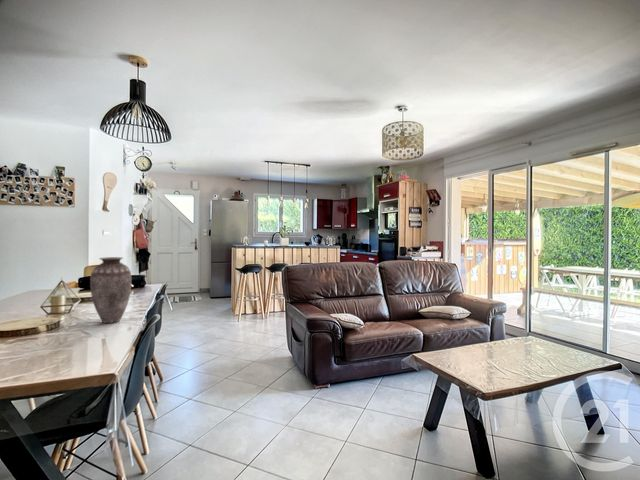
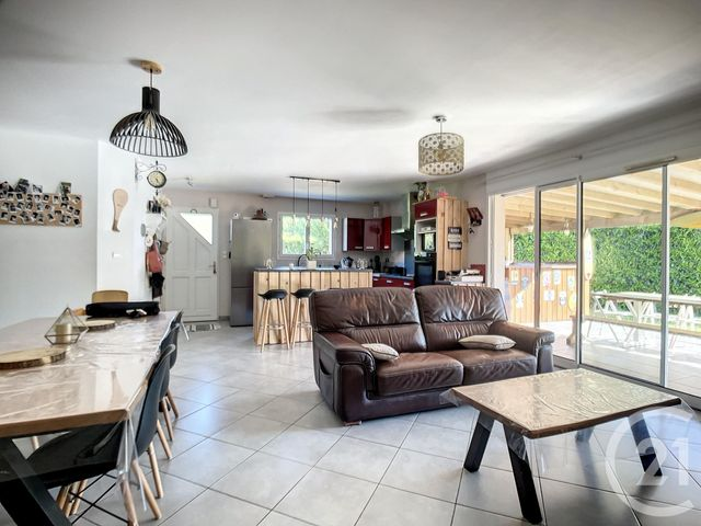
- vase [89,256,132,324]
